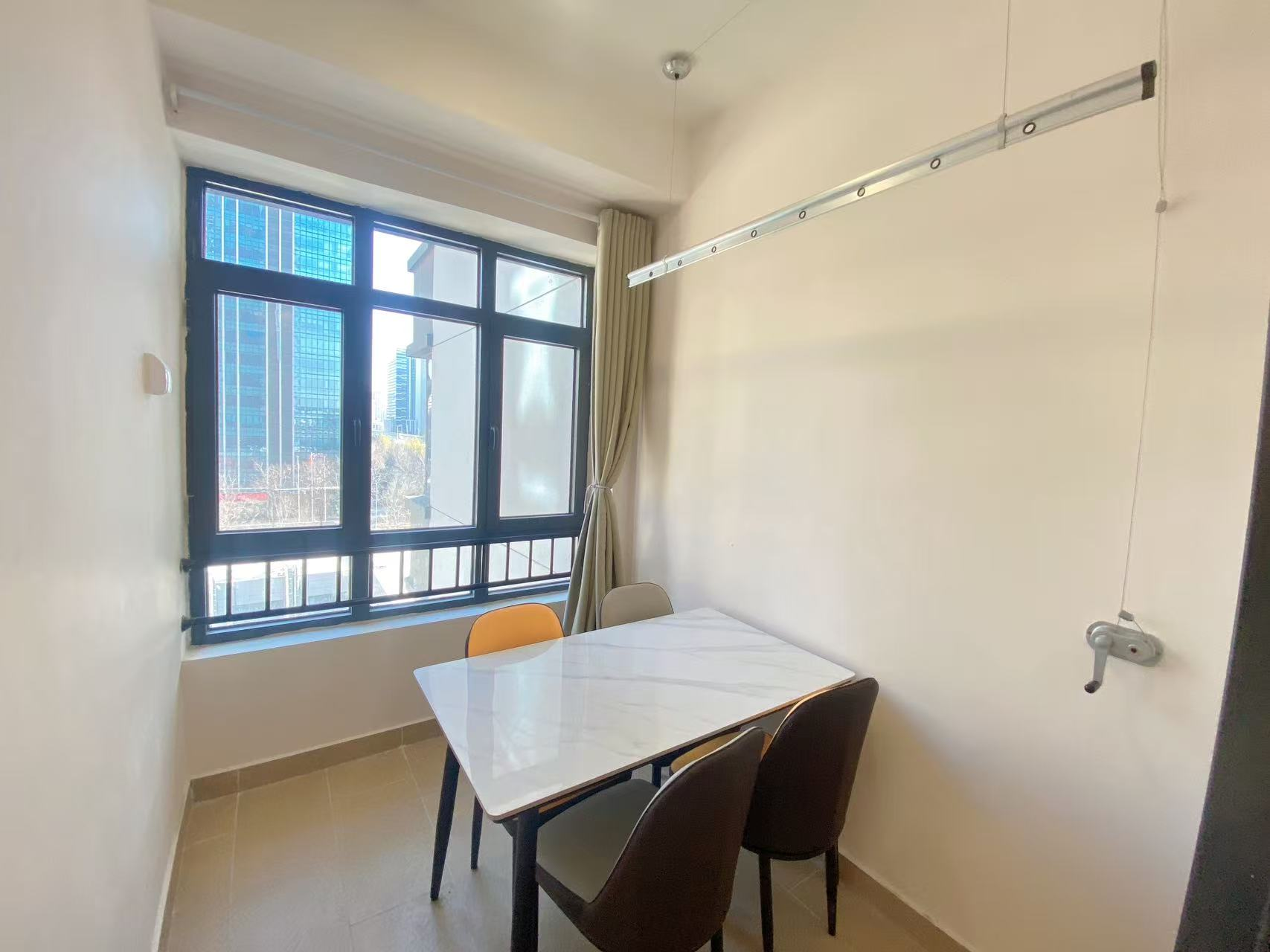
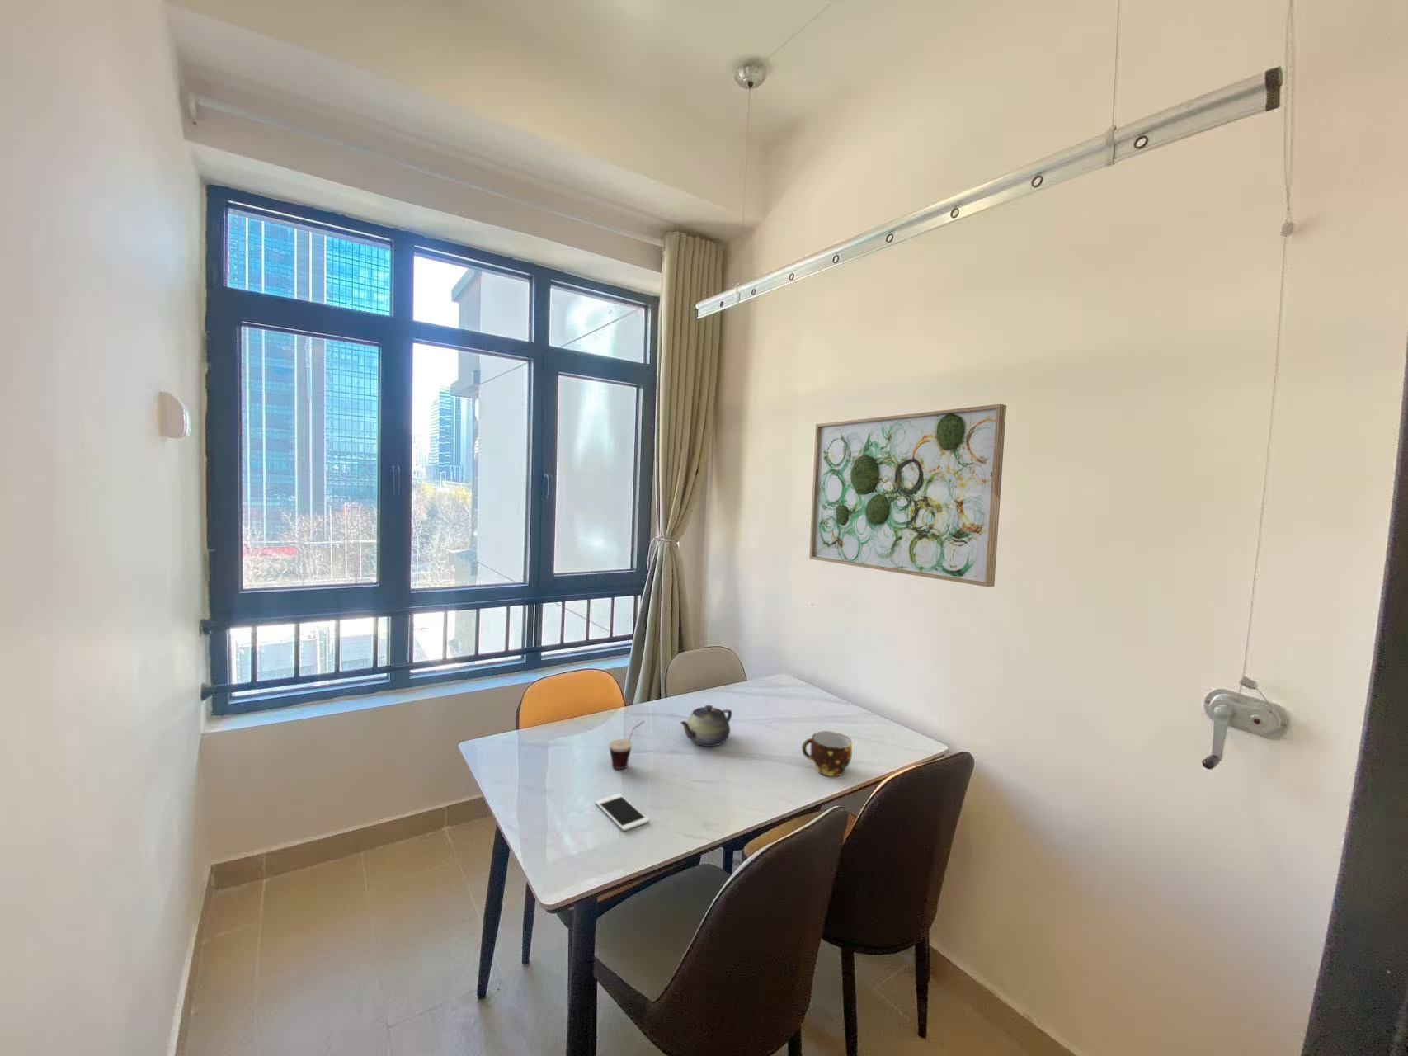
+ cup [608,720,645,770]
+ wall art [808,404,1007,588]
+ teapot [679,703,733,748]
+ cell phone [594,793,650,832]
+ cup [800,730,853,778]
